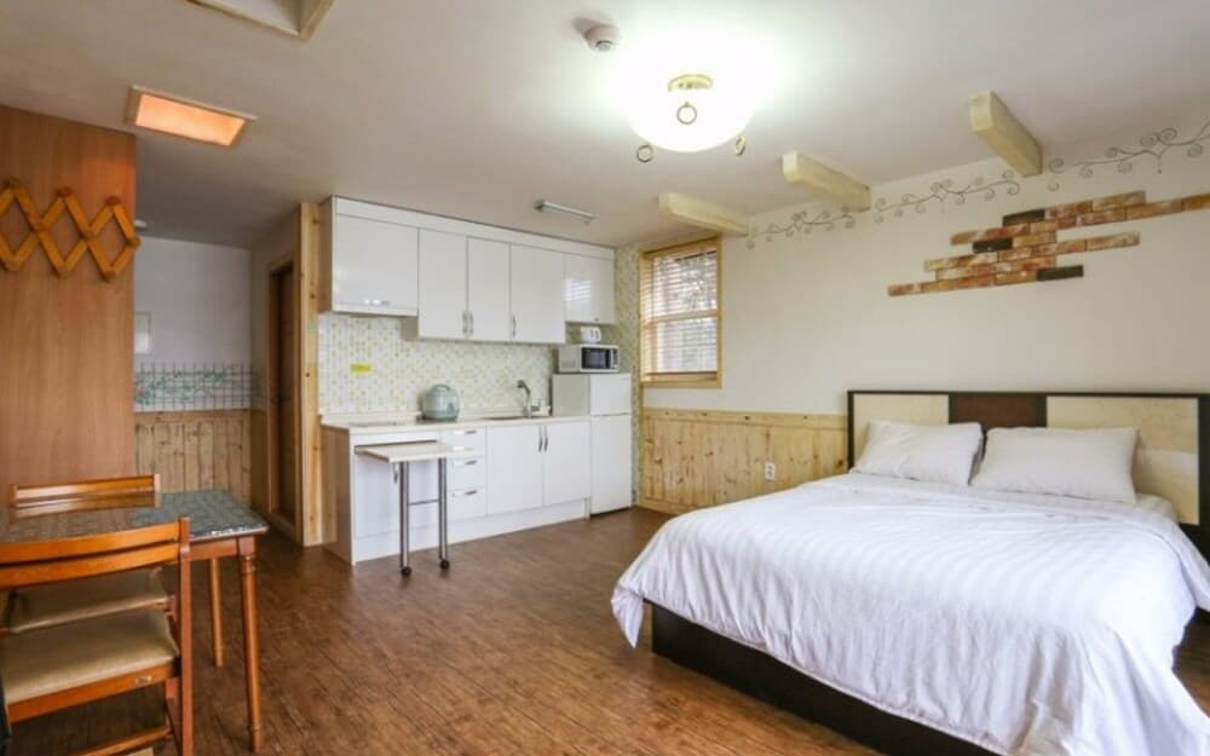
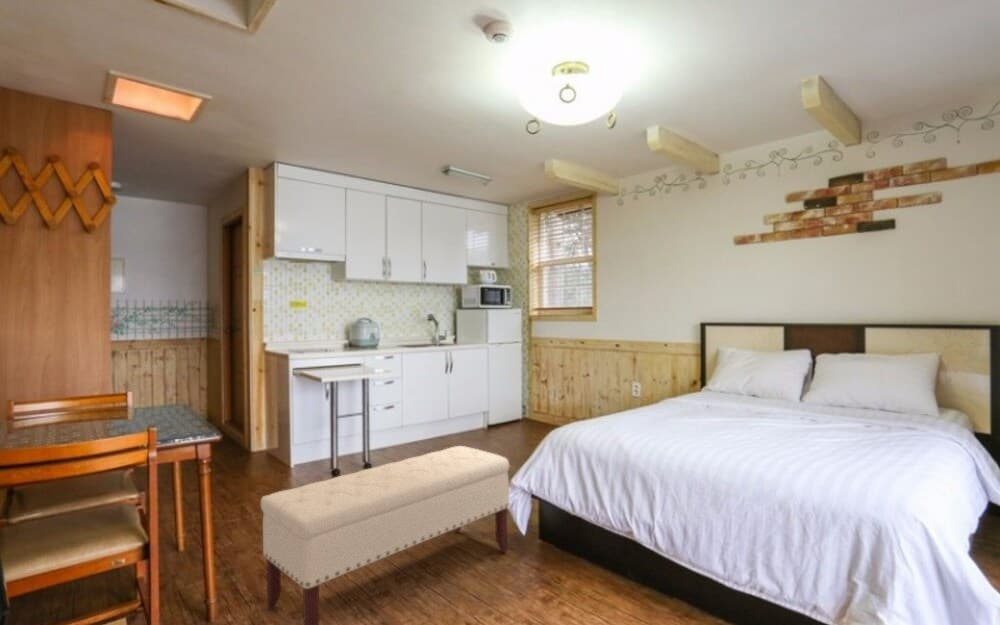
+ bench [260,445,510,625]
